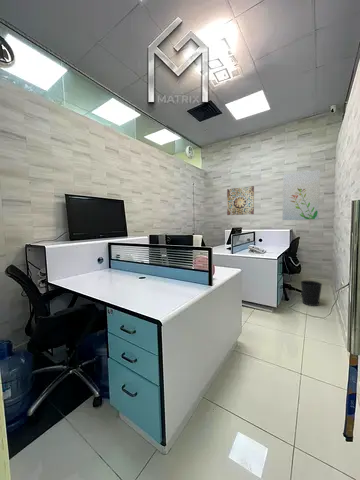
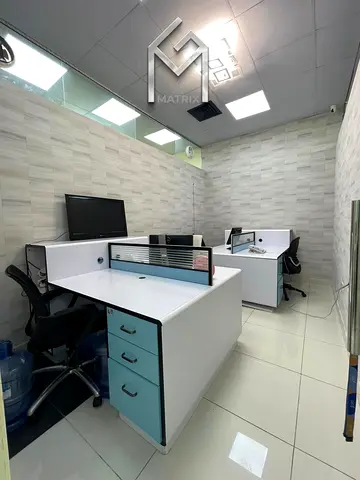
- wall art [282,169,321,221]
- wall art [226,185,255,216]
- wastebasket [300,280,323,307]
